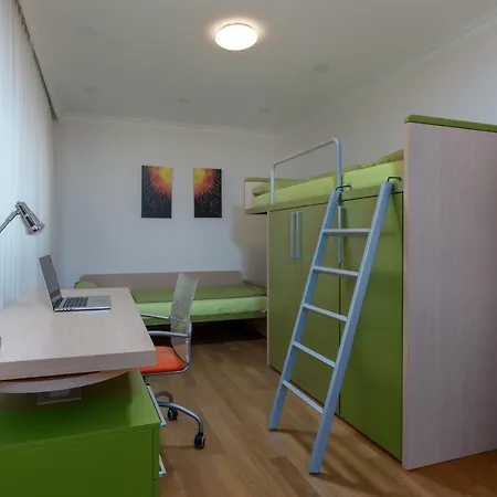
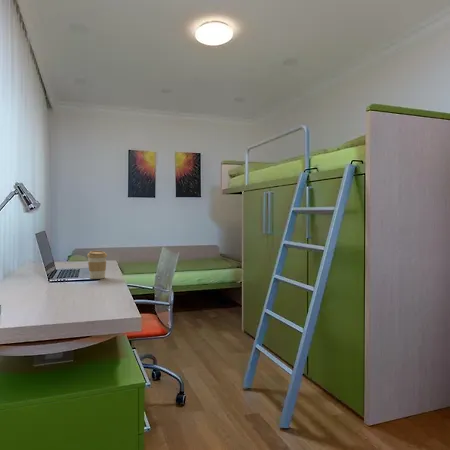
+ coffee cup [86,250,108,280]
